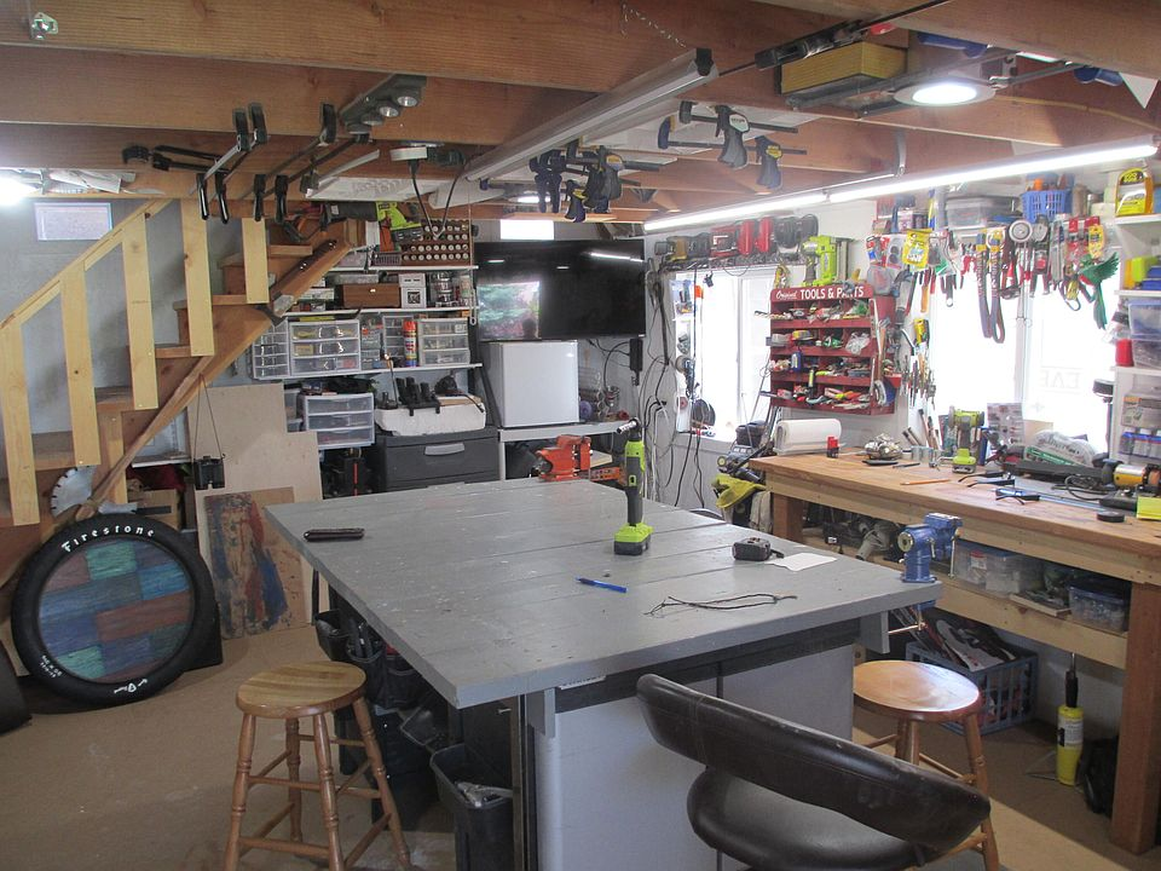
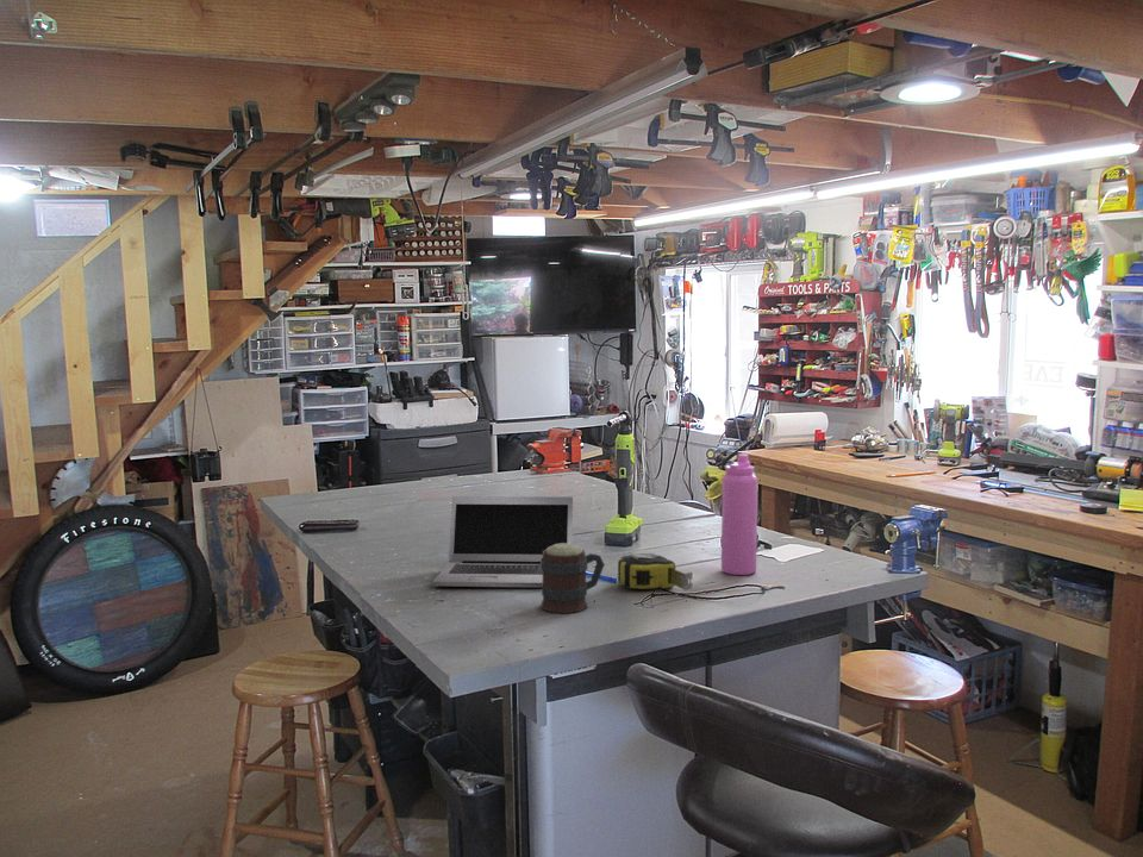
+ laptop [431,495,574,588]
+ mug [539,543,606,614]
+ tape measure [617,552,694,592]
+ water bottle [720,453,758,576]
